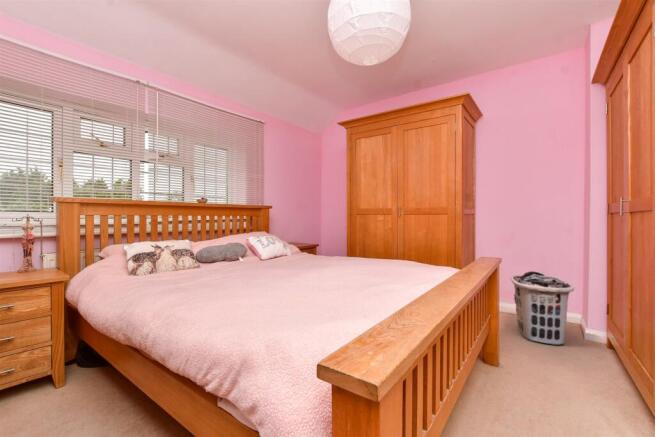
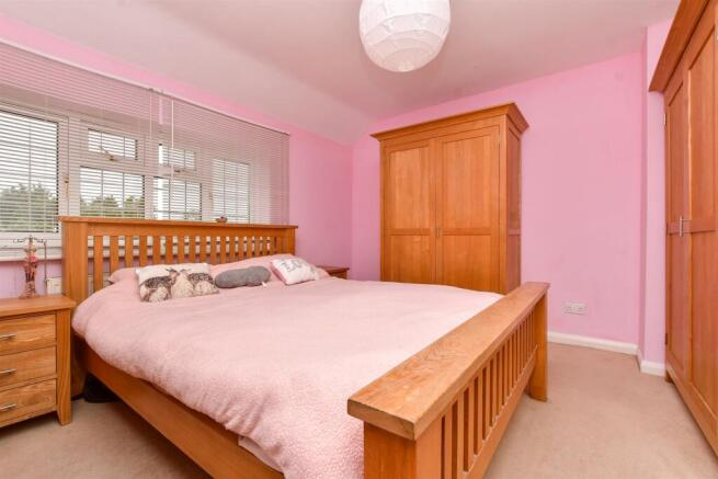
- clothes hamper [509,270,575,346]
